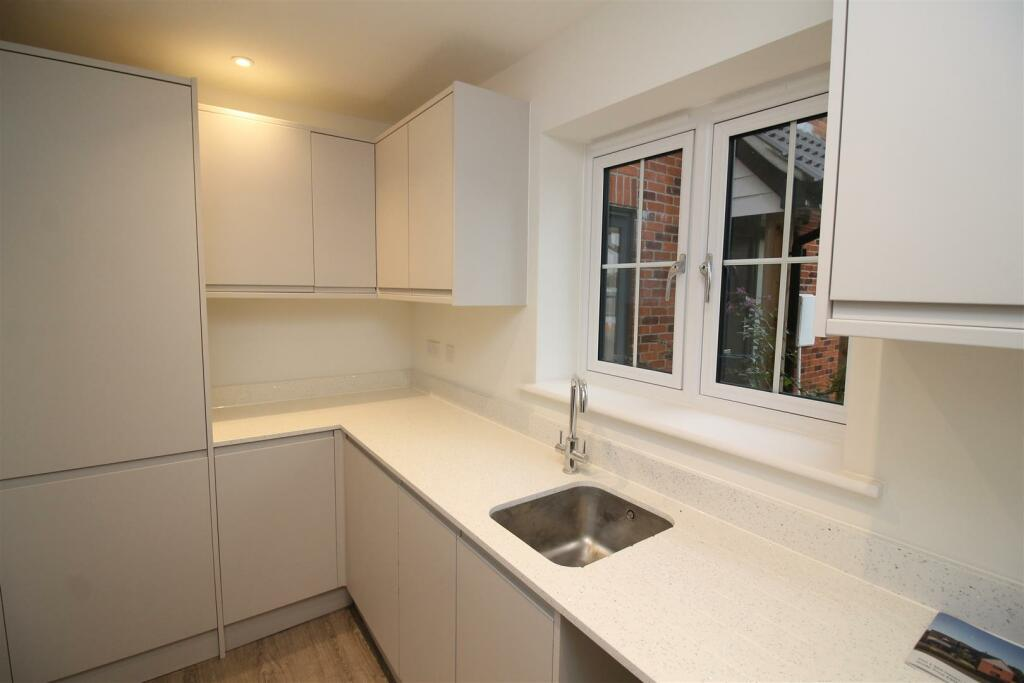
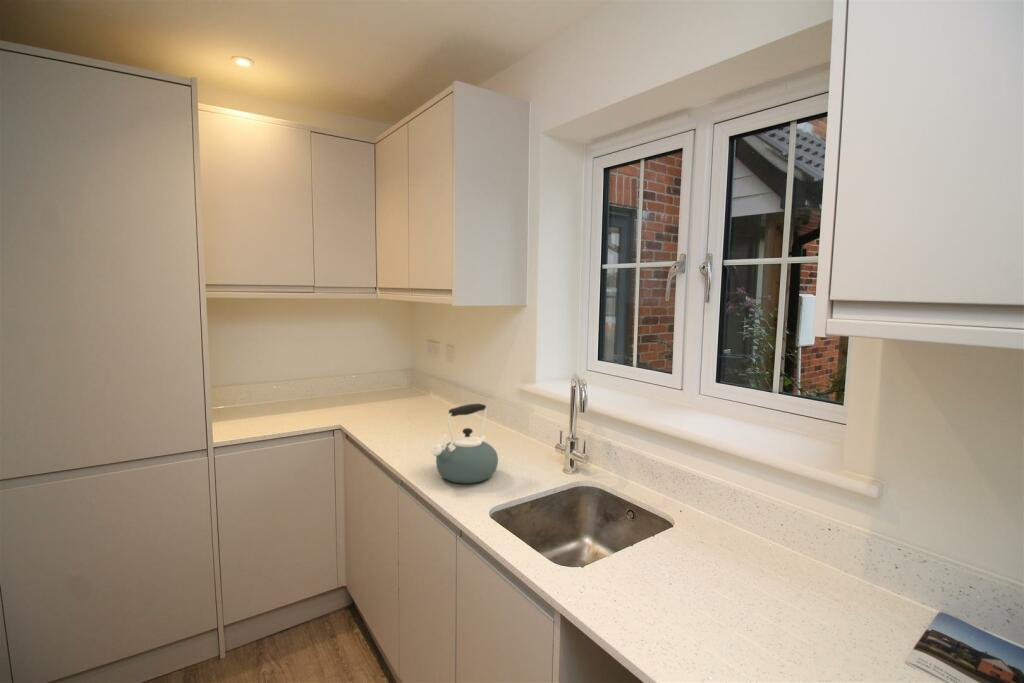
+ kettle [430,403,499,484]
